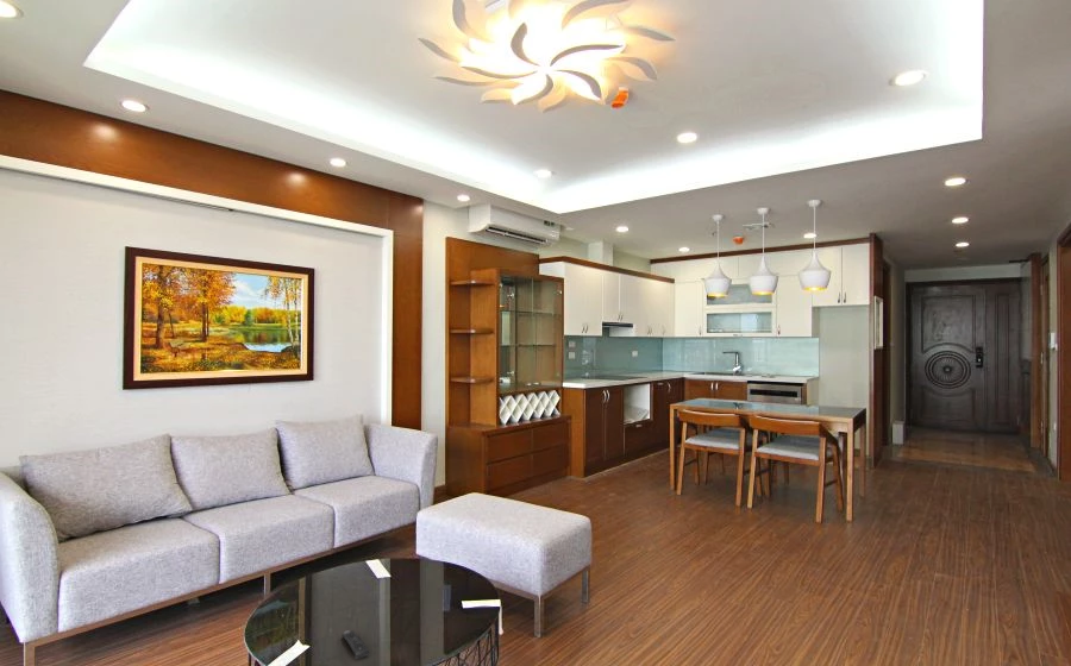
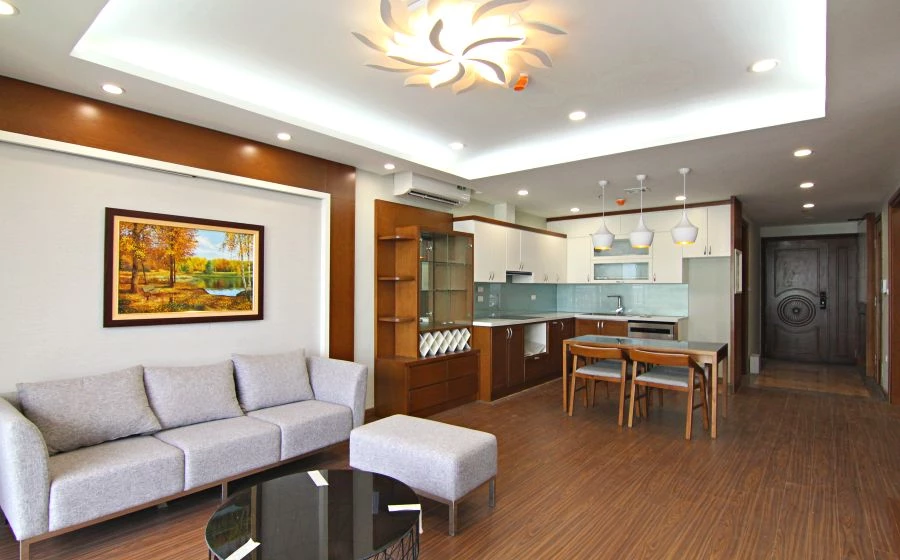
- remote control [340,629,370,660]
